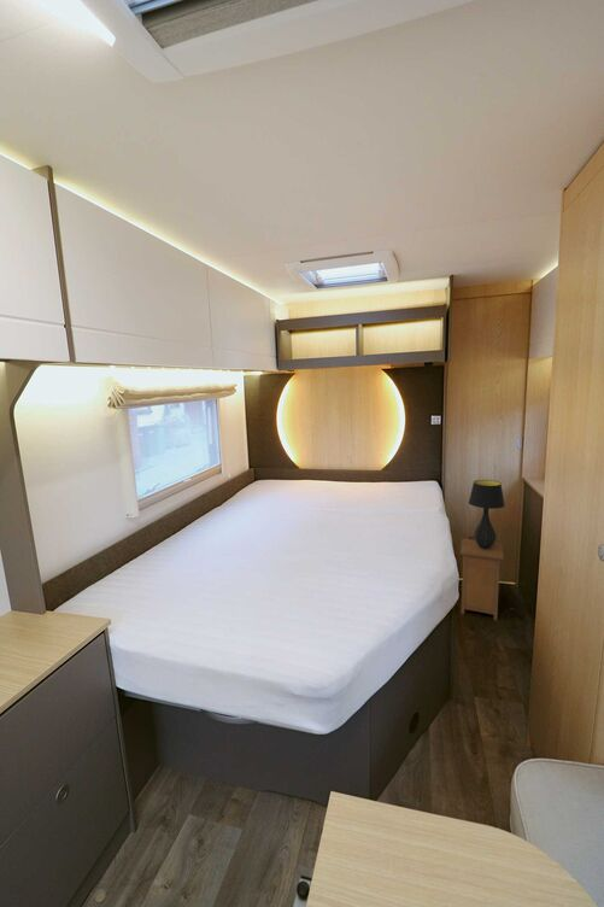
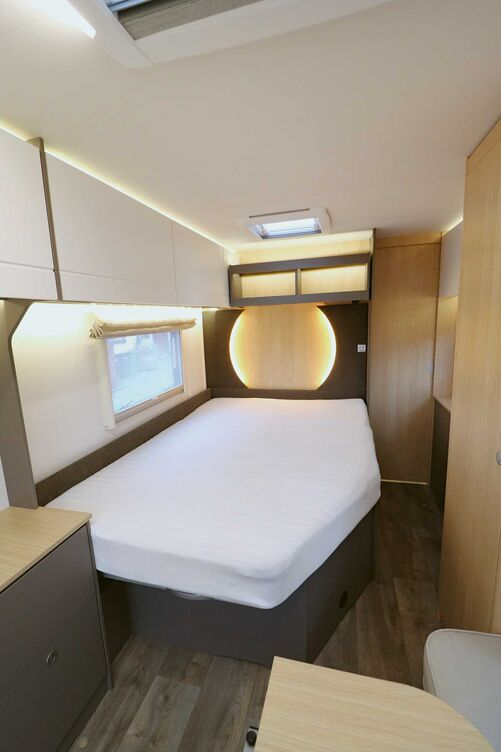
- nightstand [459,534,505,621]
- table lamp [468,479,506,550]
